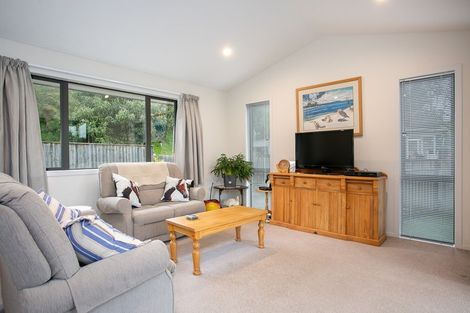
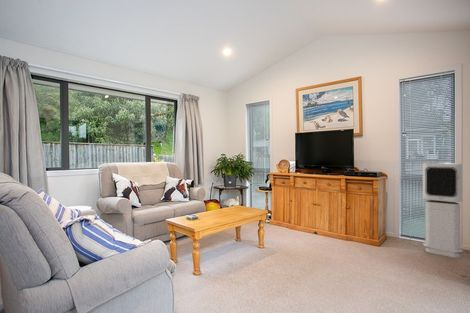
+ air purifier [422,161,463,259]
